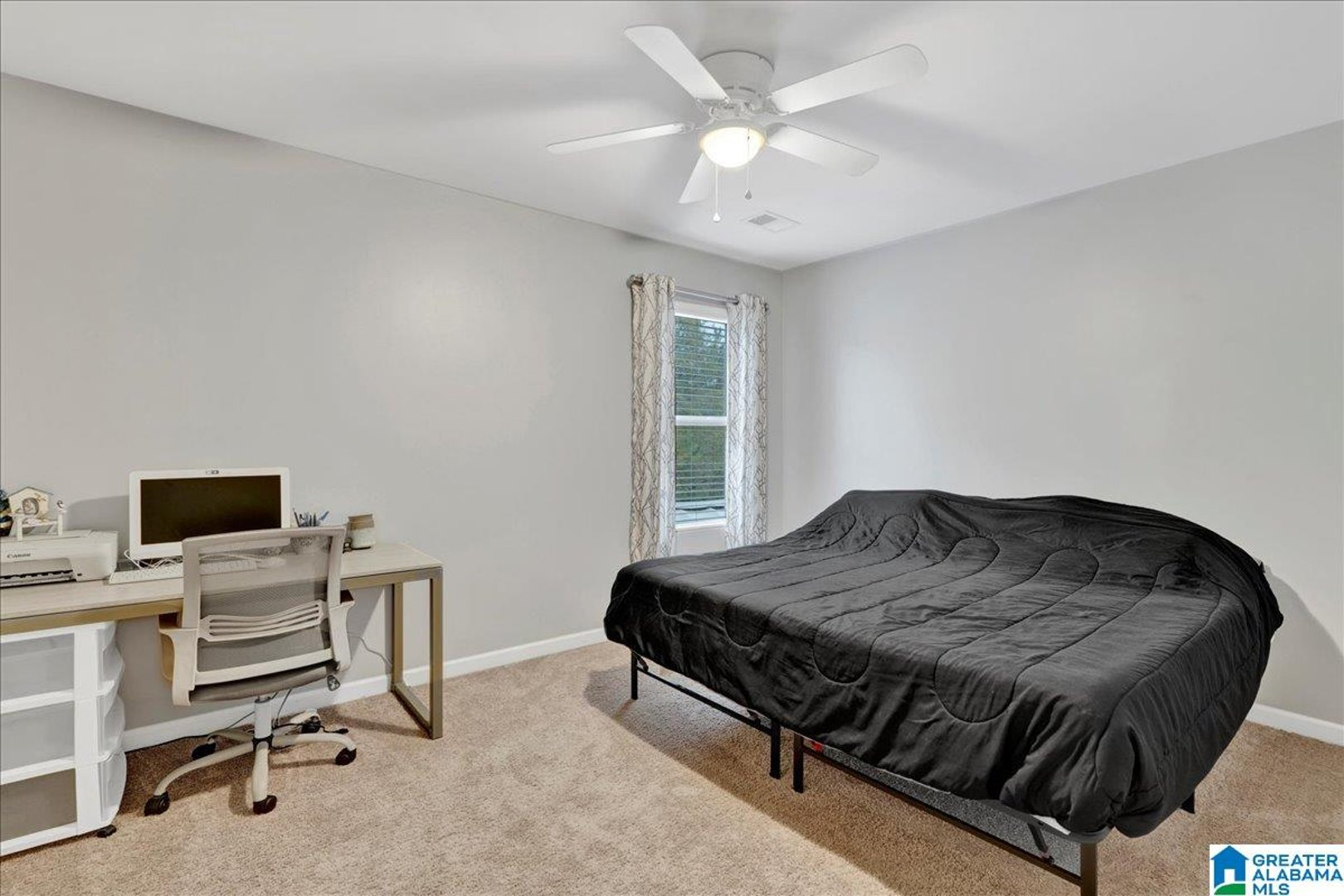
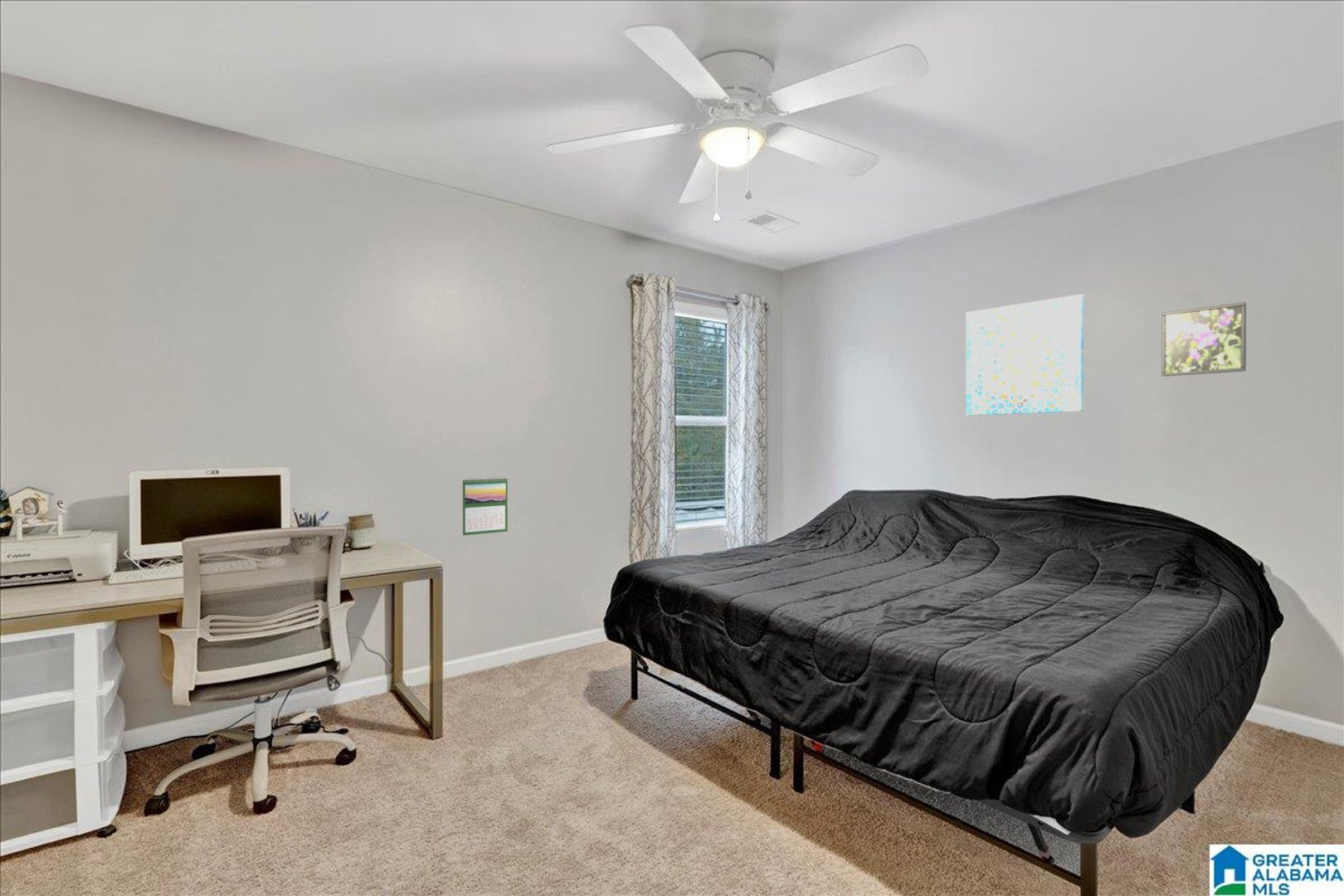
+ calendar [462,476,509,536]
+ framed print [1161,301,1247,377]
+ wall art [965,294,1084,416]
